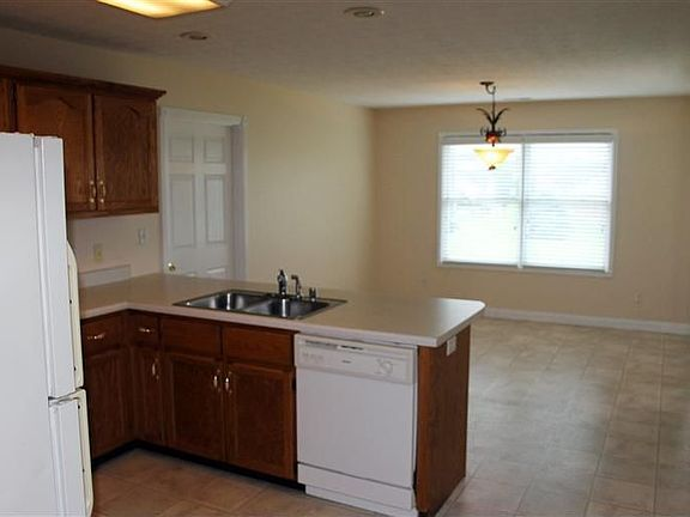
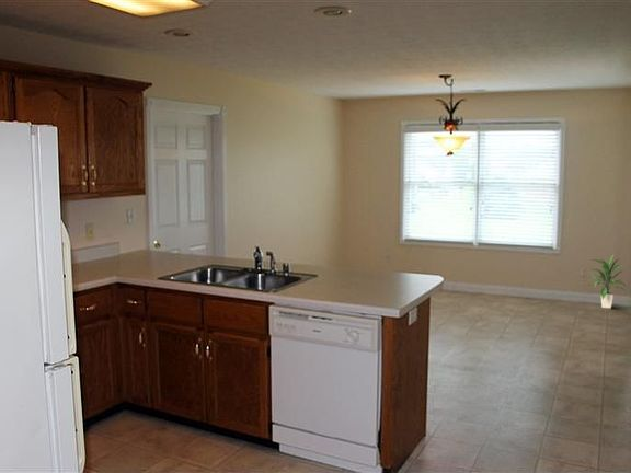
+ indoor plant [586,254,629,310]
